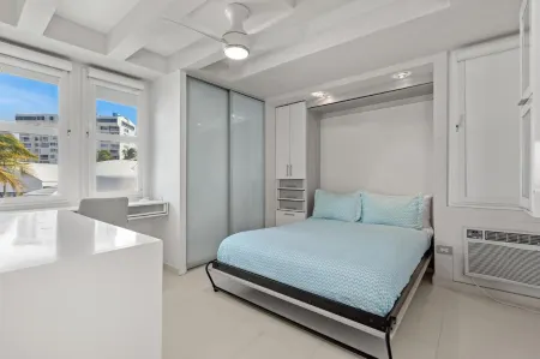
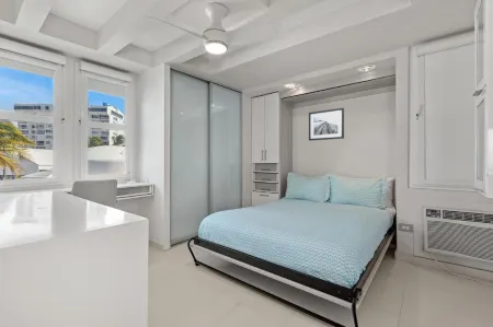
+ wall art [308,107,345,142]
